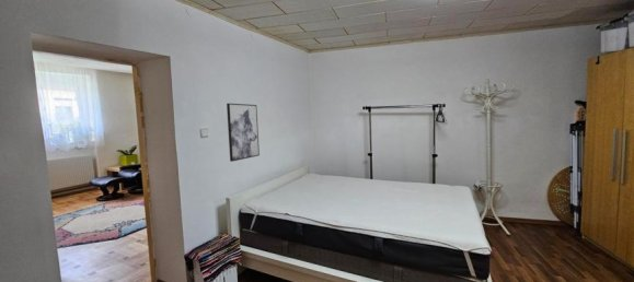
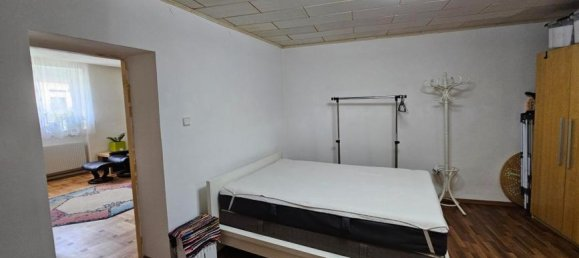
- wall art [226,103,261,163]
